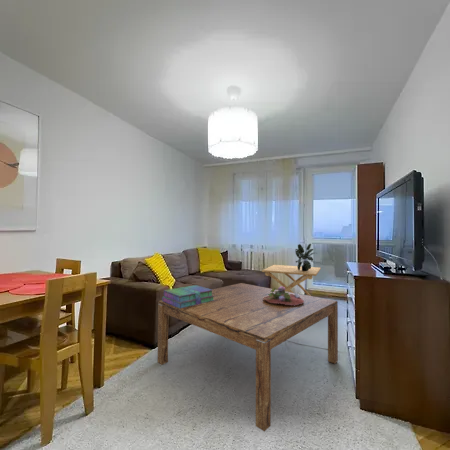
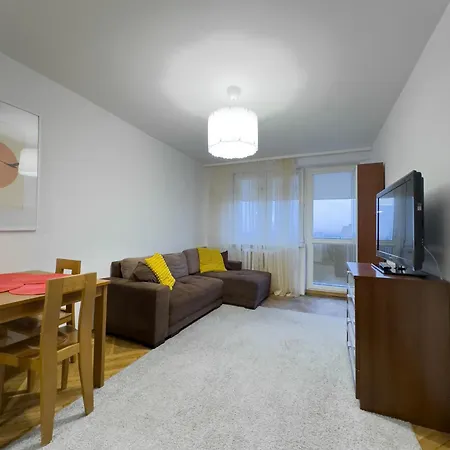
- potted flower [263,286,304,306]
- side table [261,264,322,296]
- stack of books [161,284,214,308]
- coffee table [157,282,339,433]
- potted plant [294,243,318,271]
